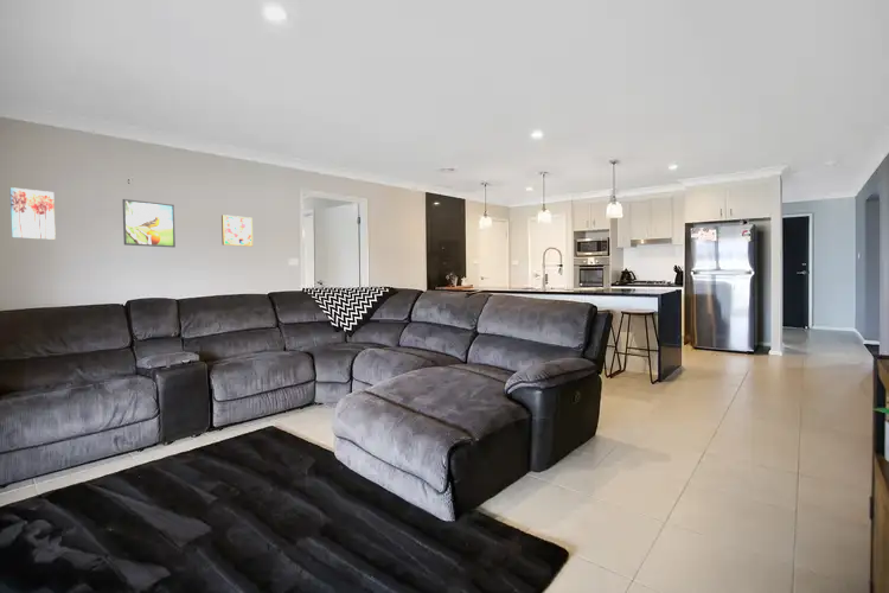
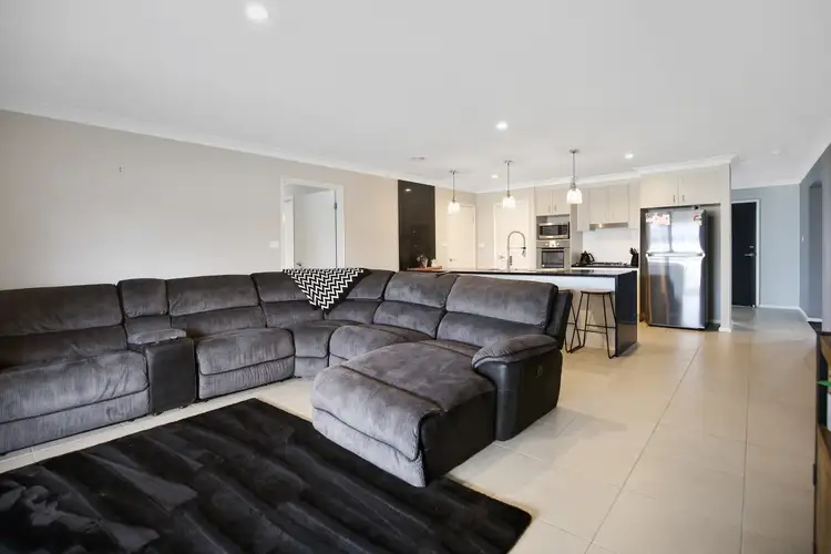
- wall art [220,213,254,248]
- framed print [122,198,177,248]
- wall art [8,186,57,241]
